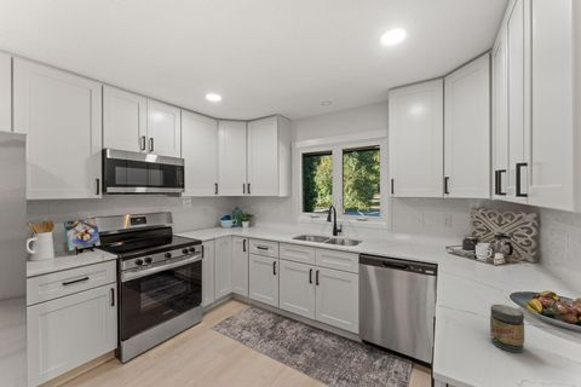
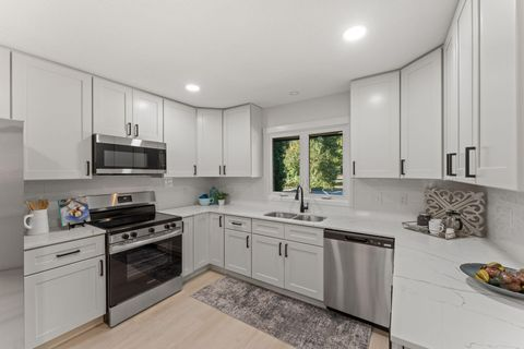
- jar [489,304,525,353]
